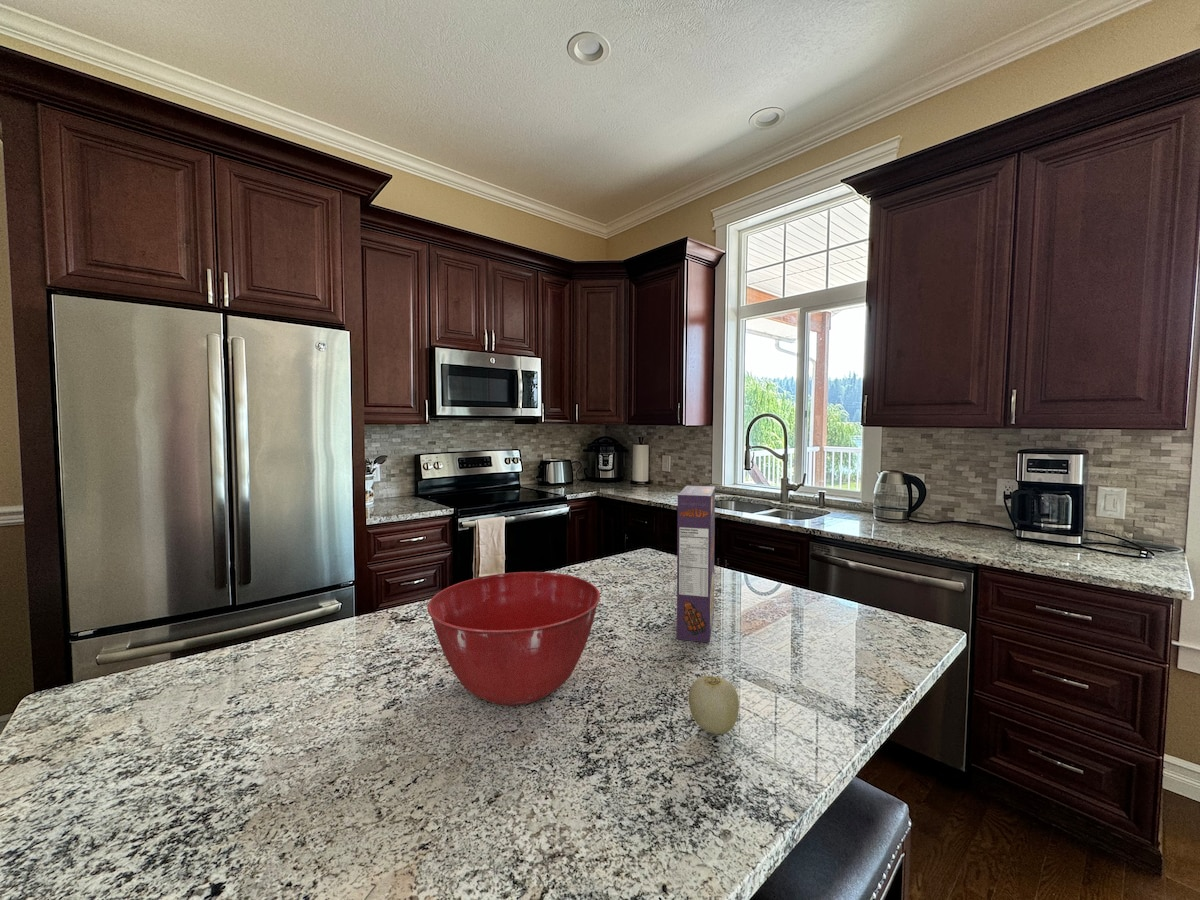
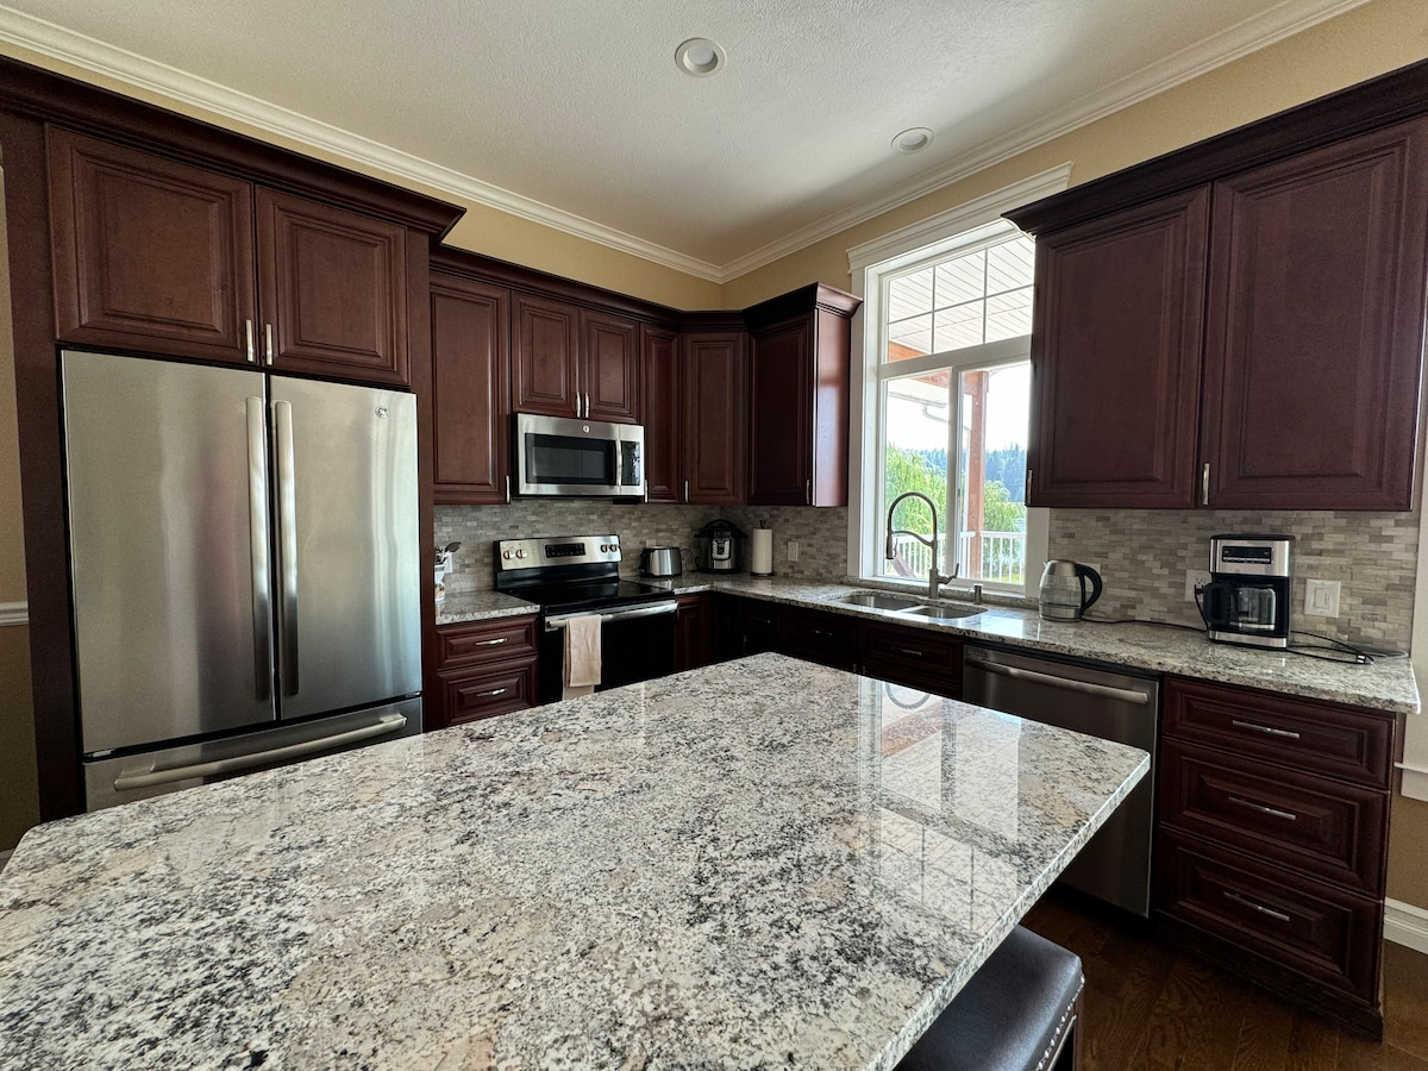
- fruit [688,675,740,735]
- cereal box [676,485,716,643]
- mixing bowl [426,571,601,706]
